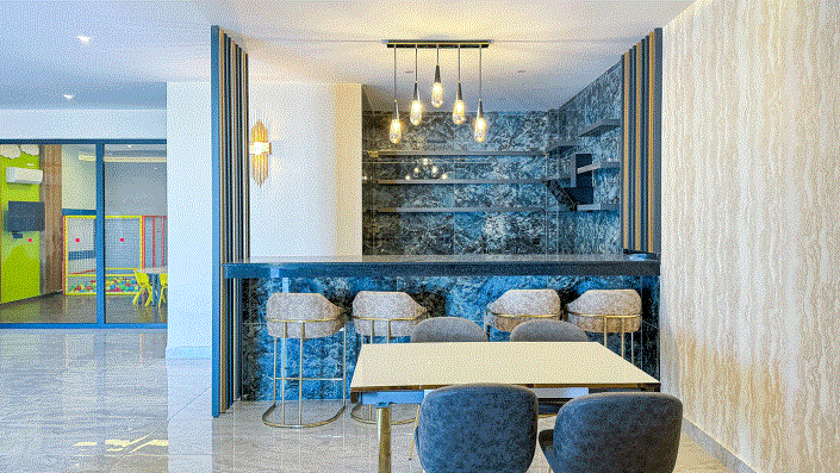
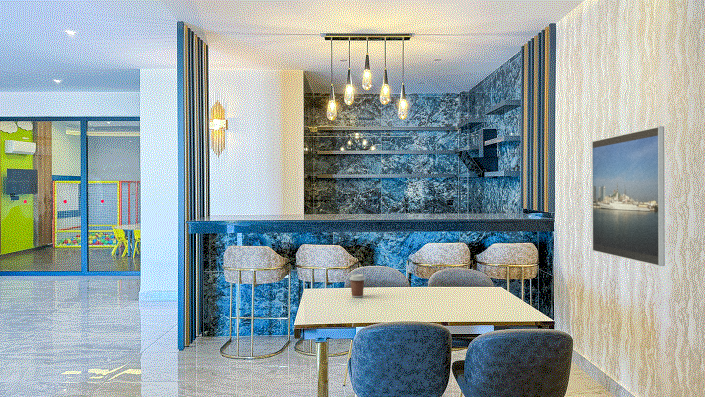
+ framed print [591,125,666,267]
+ coffee cup [348,273,366,298]
